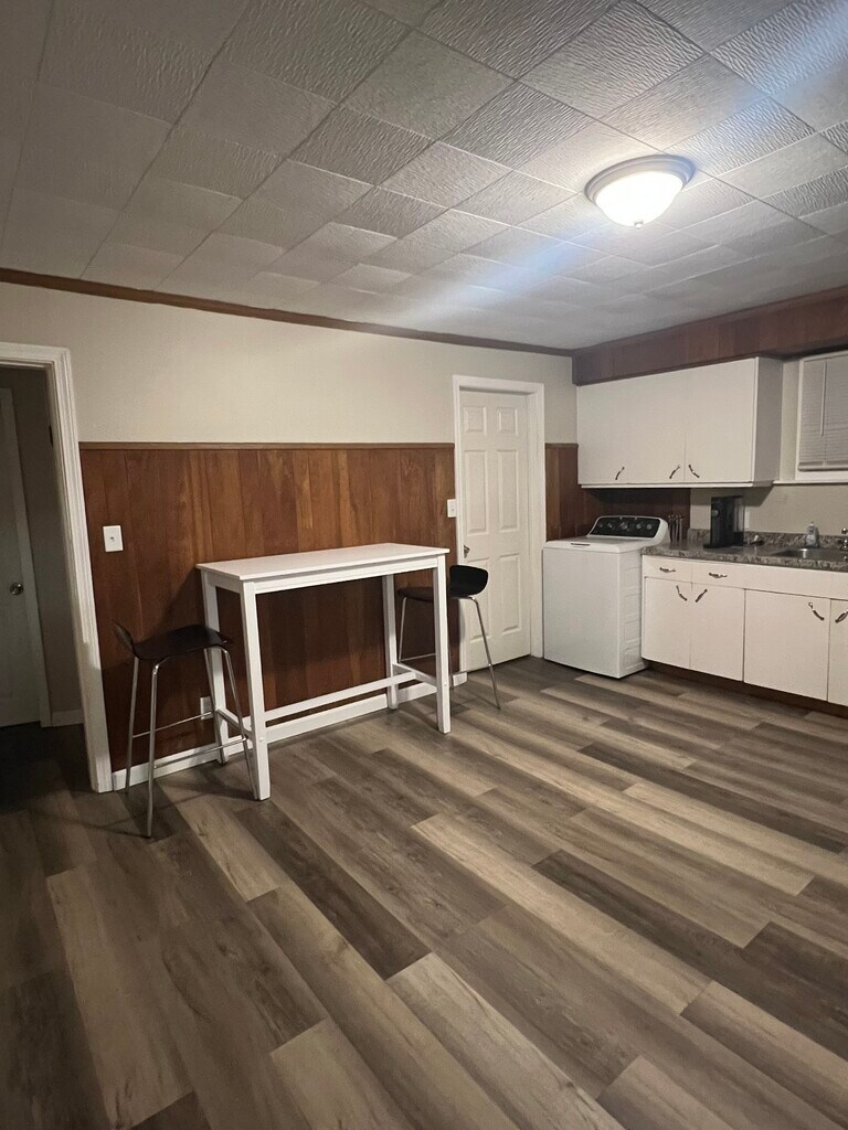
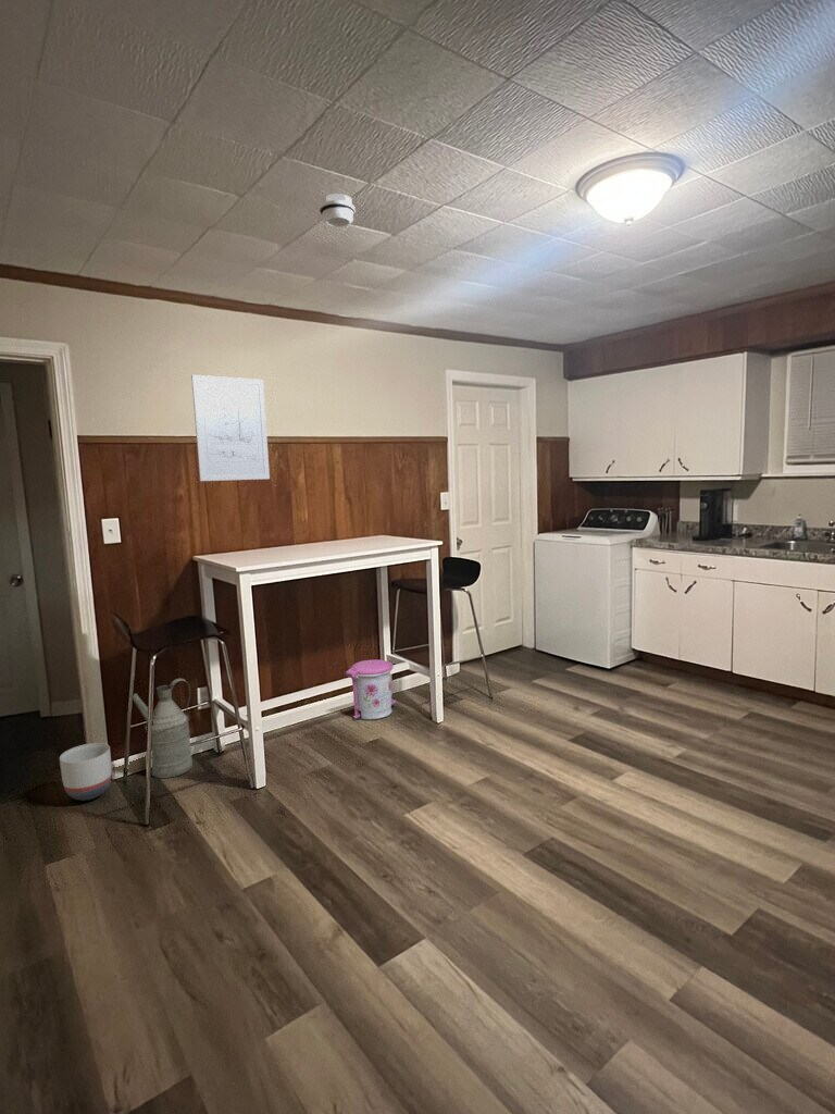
+ watering can [132,678,194,779]
+ smoke detector [319,193,357,228]
+ planter [59,742,113,802]
+ trash can [345,658,397,721]
+ wall art [190,374,271,482]
